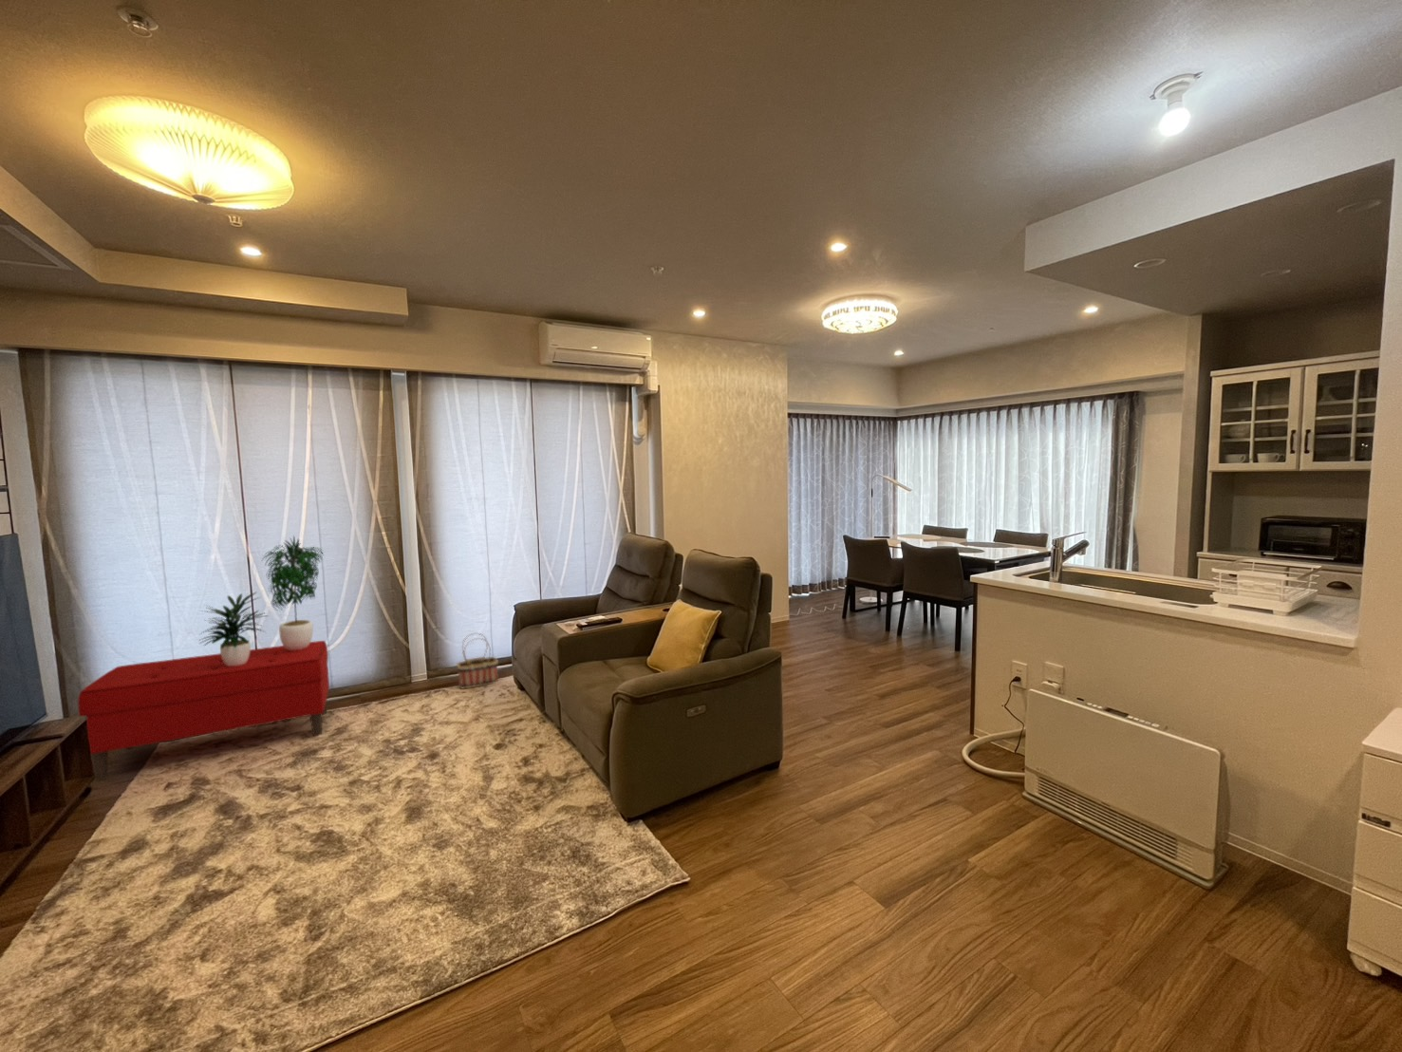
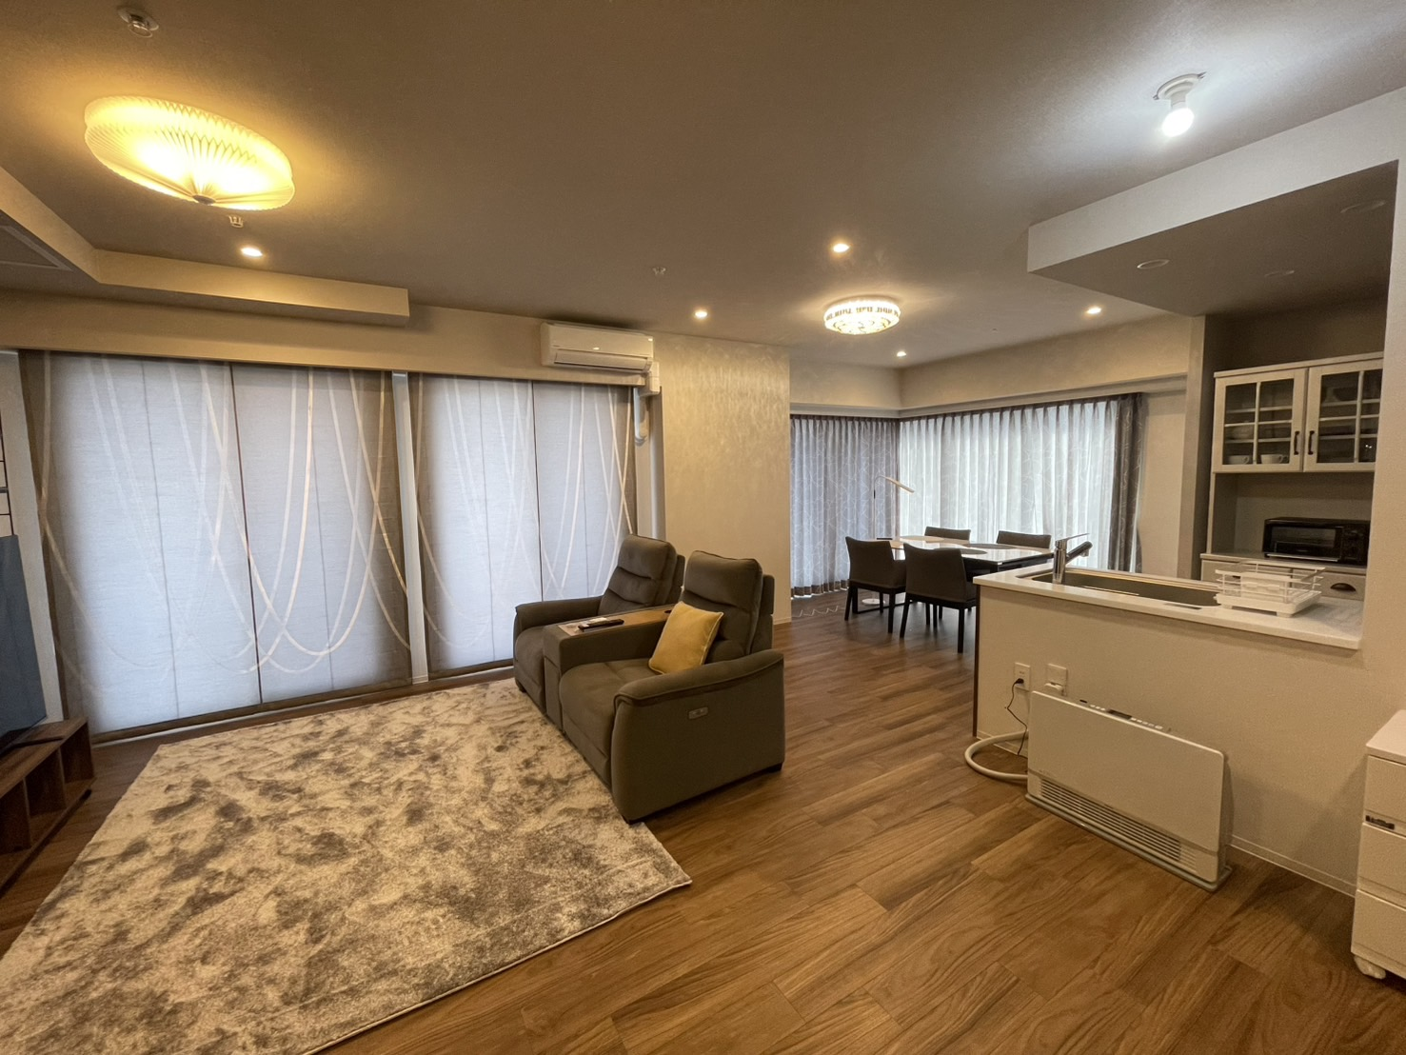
- potted plant [198,534,326,666]
- bench [77,640,330,781]
- basket [455,632,499,691]
